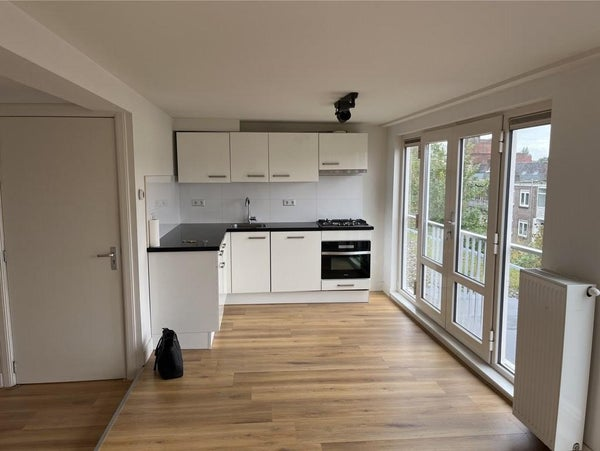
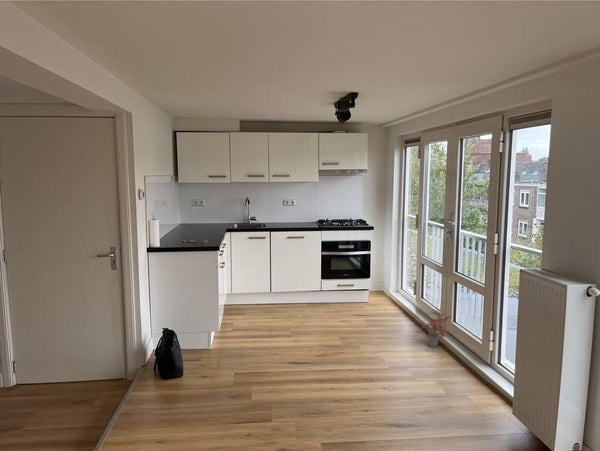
+ potted plant [418,302,451,348]
